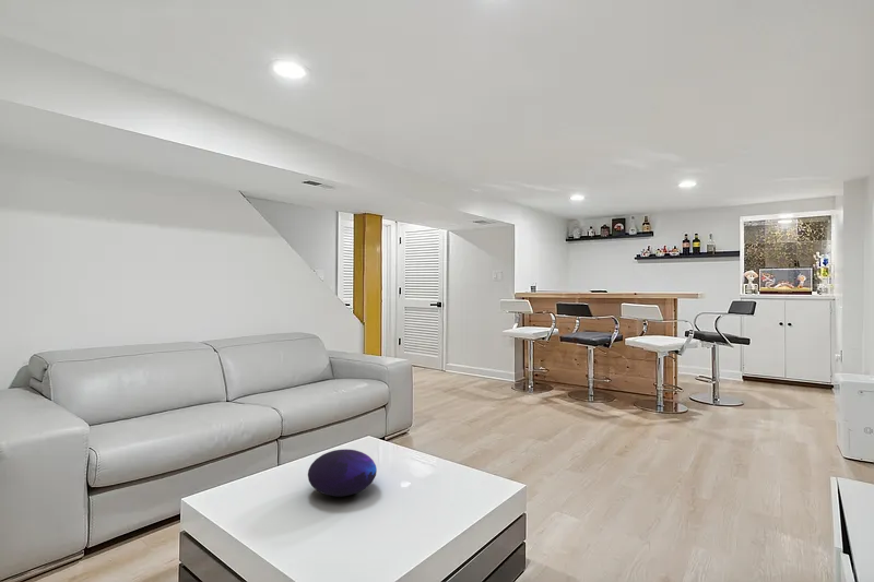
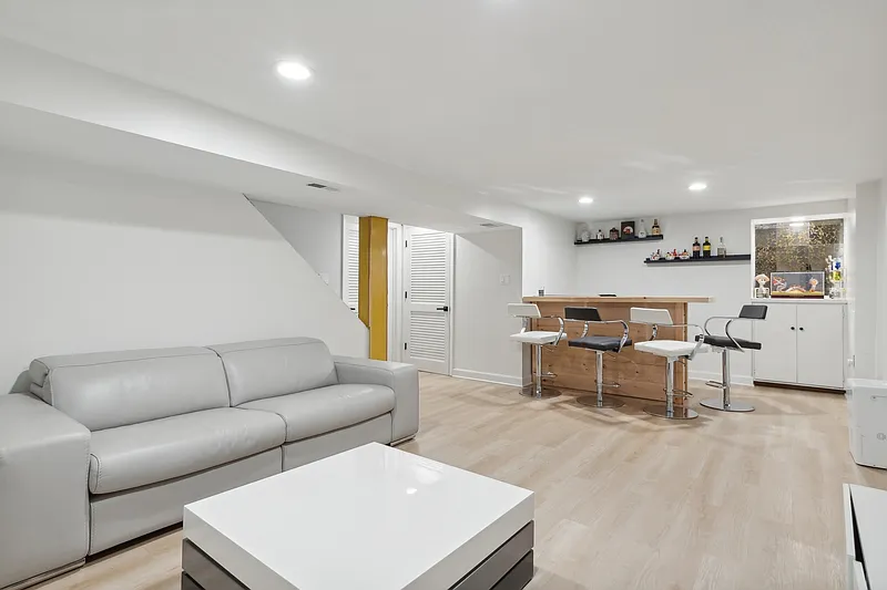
- decorative orb [307,448,378,497]
